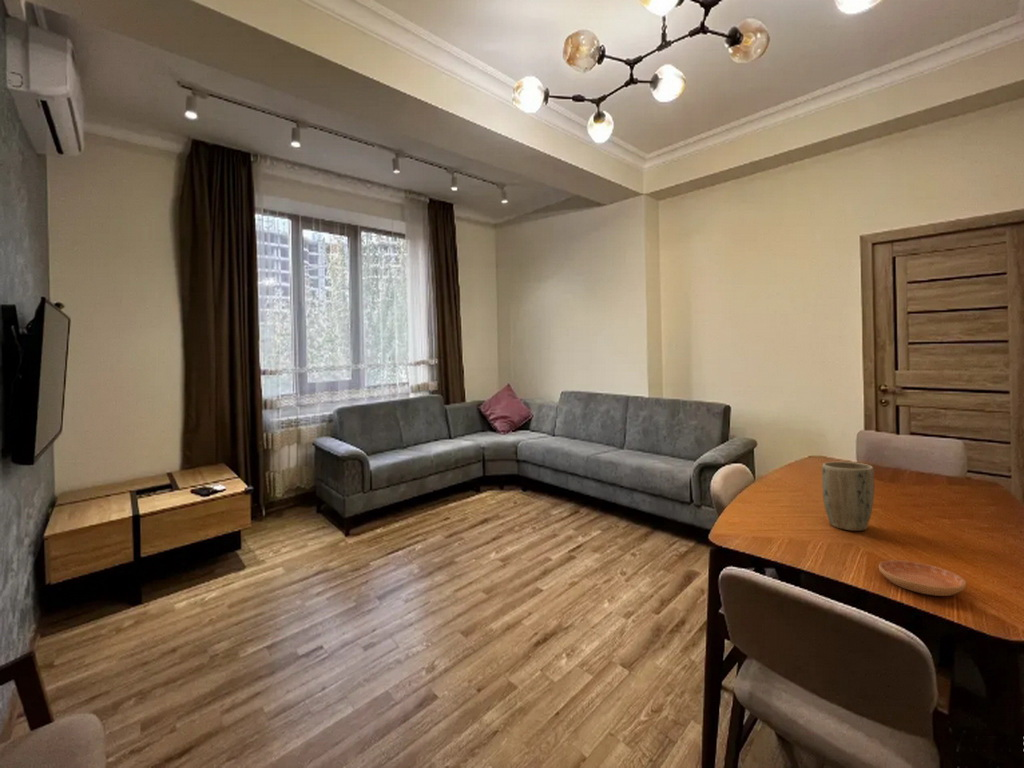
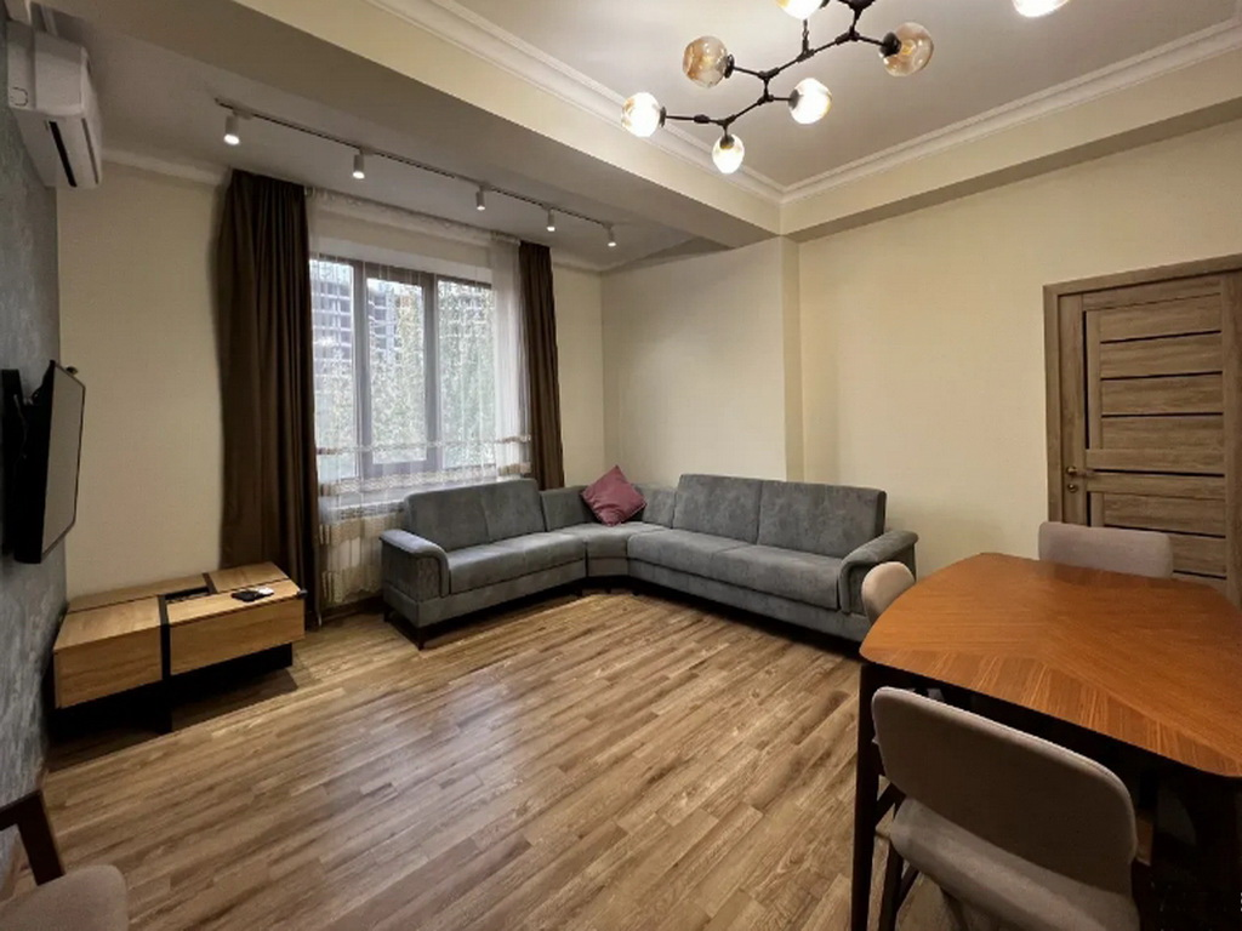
- saucer [878,559,967,597]
- plant pot [821,461,876,532]
